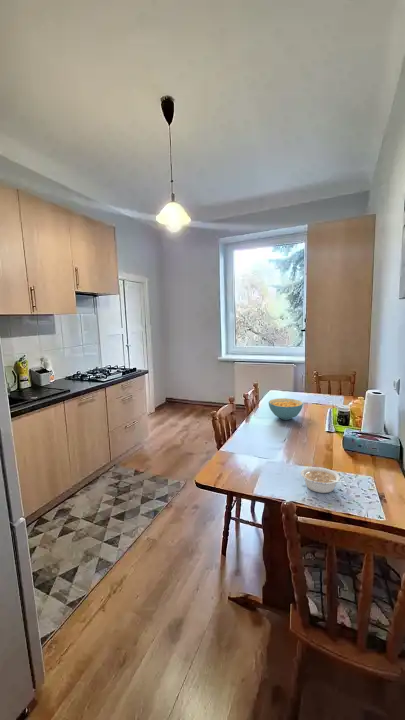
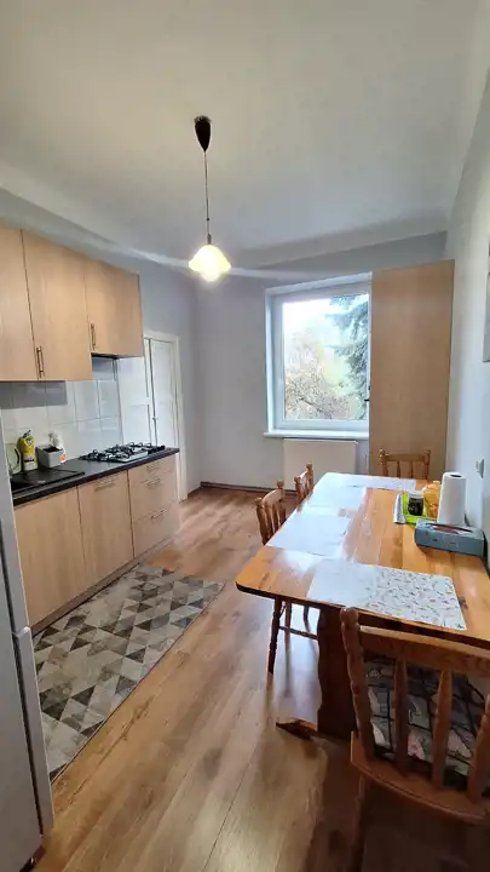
- cereal bowl [268,397,304,421]
- legume [300,466,347,494]
